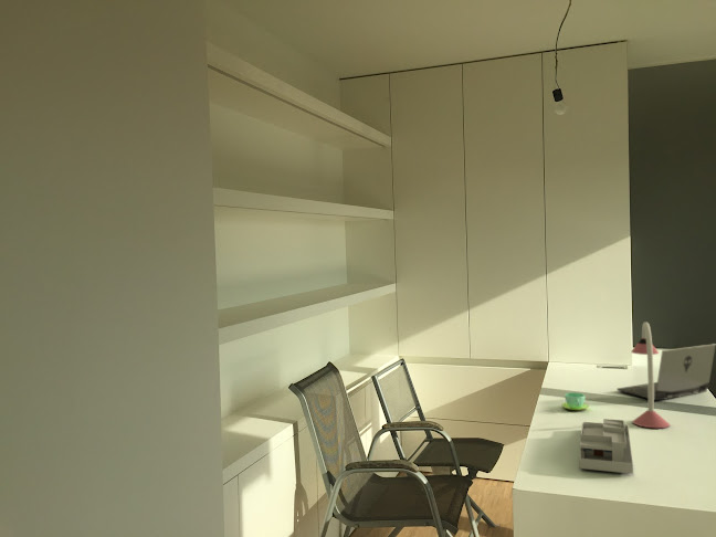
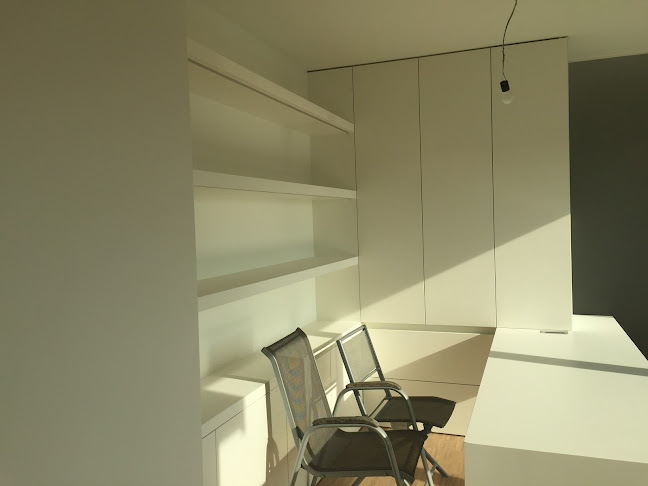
- laptop computer [615,343,716,401]
- cup [560,391,590,411]
- desk organizer [579,418,634,475]
- desk lamp [630,320,671,429]
